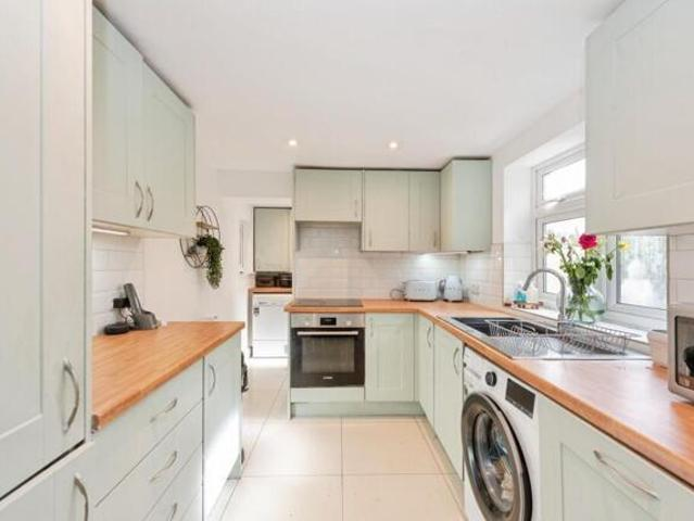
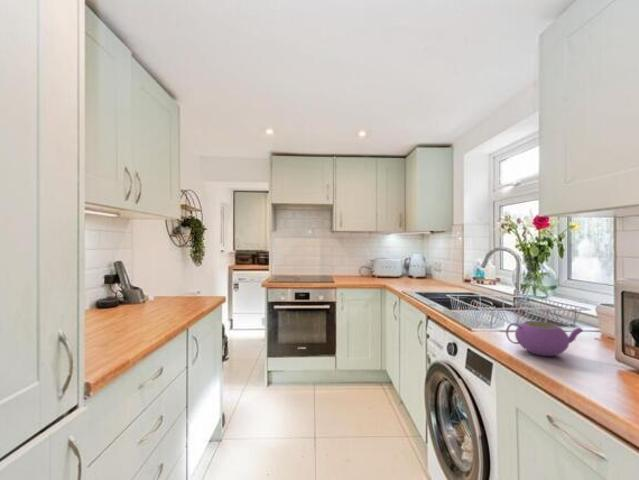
+ teapot [505,320,584,357]
